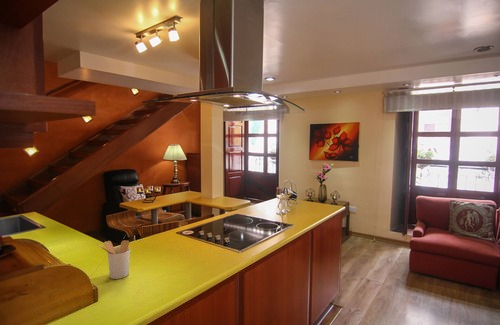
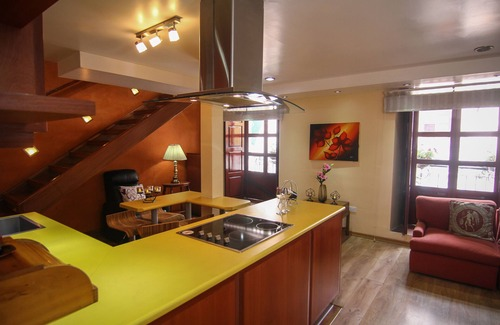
- utensil holder [97,239,131,280]
